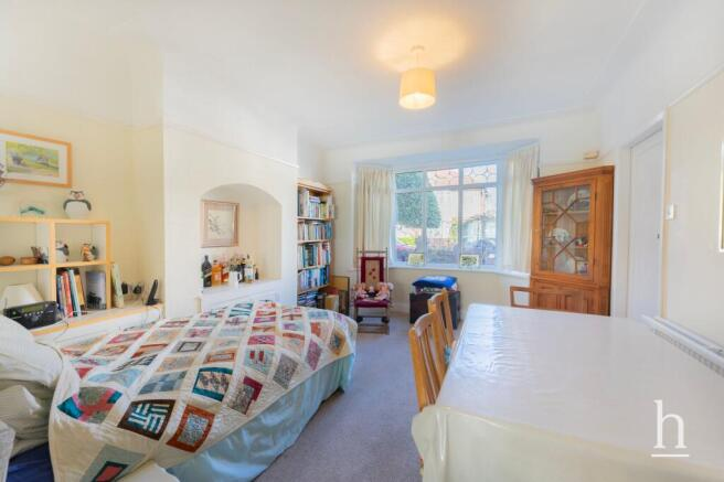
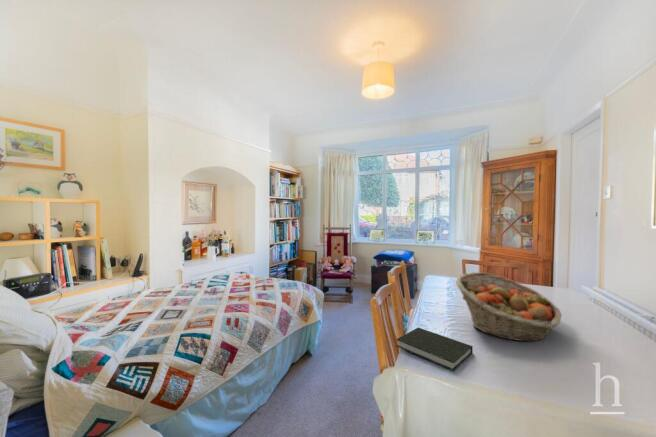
+ book [396,327,474,372]
+ fruit basket [455,271,563,342]
